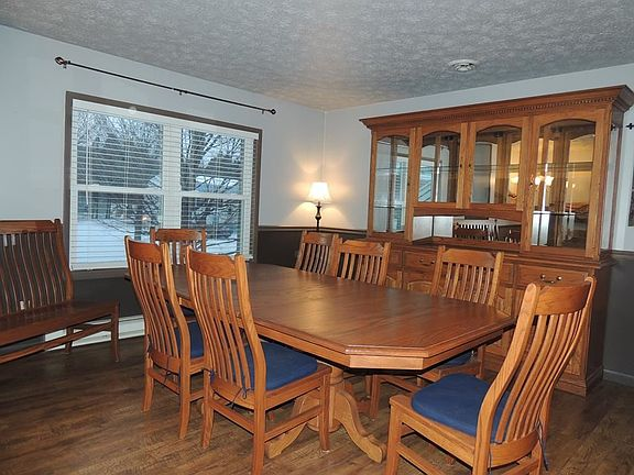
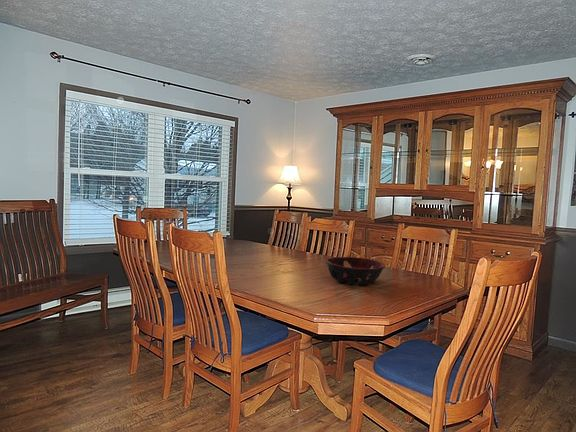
+ decorative bowl [324,256,386,286]
